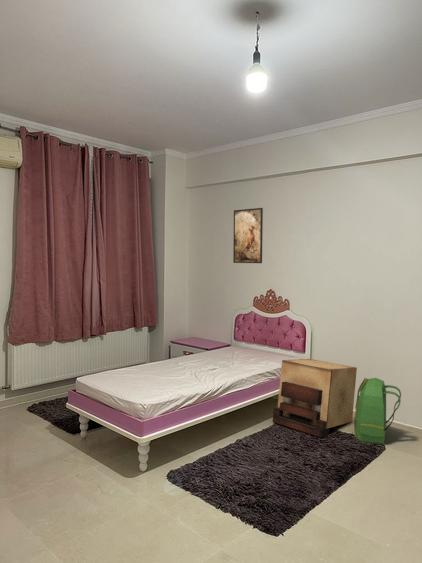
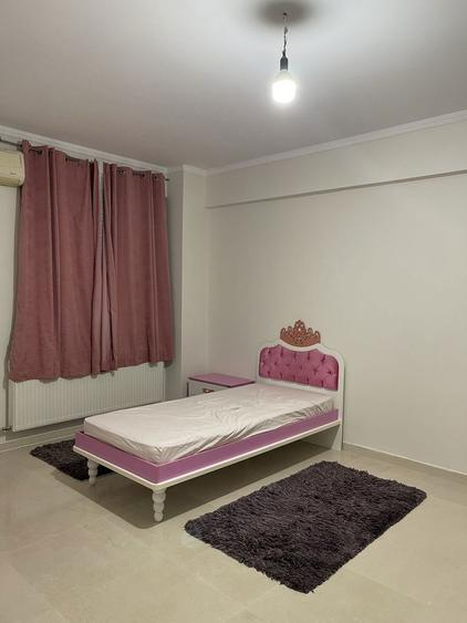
- nightstand [272,358,358,438]
- backpack [353,377,402,445]
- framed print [232,207,264,264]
